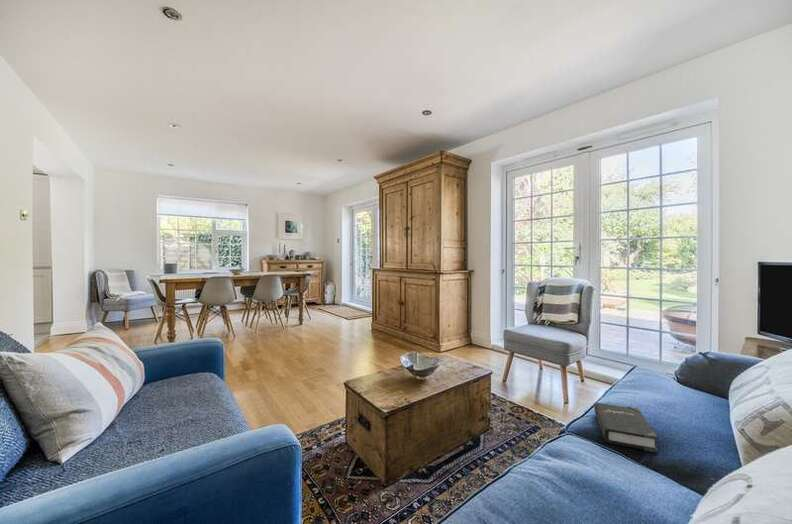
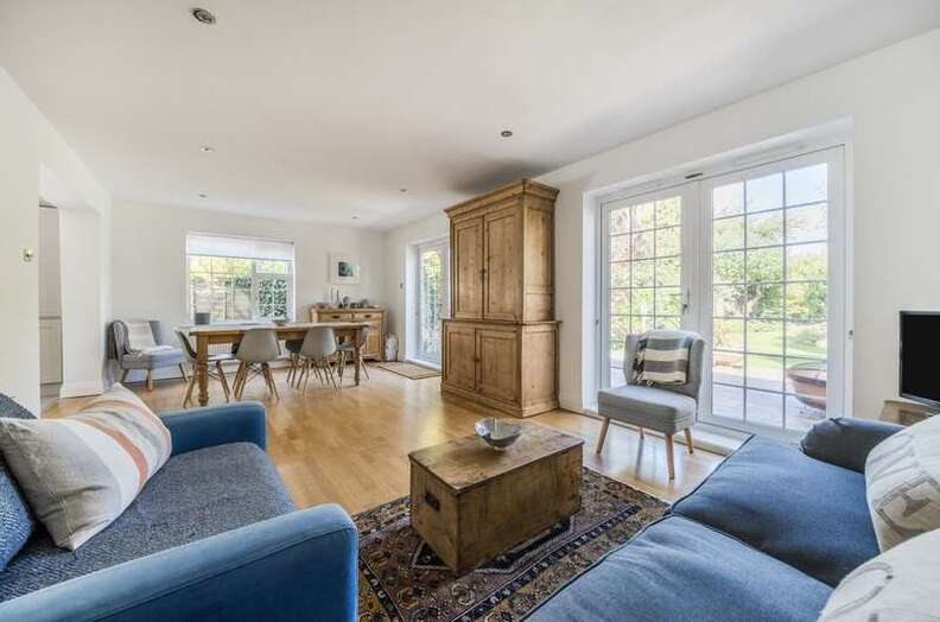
- hardback book [593,402,659,454]
